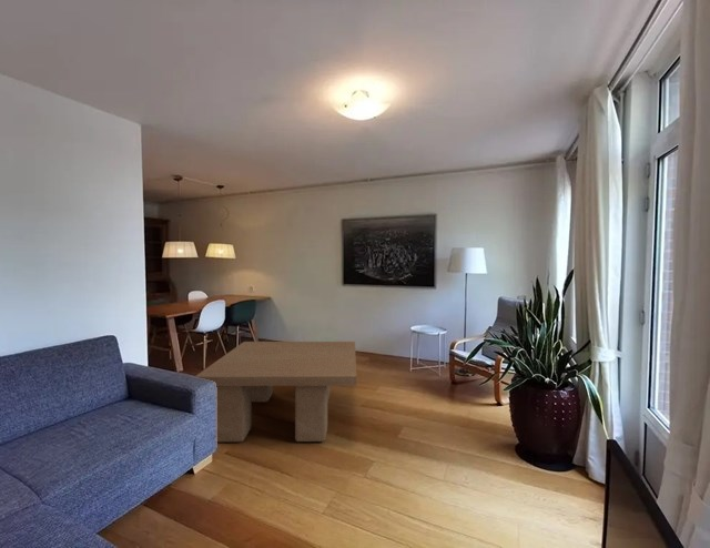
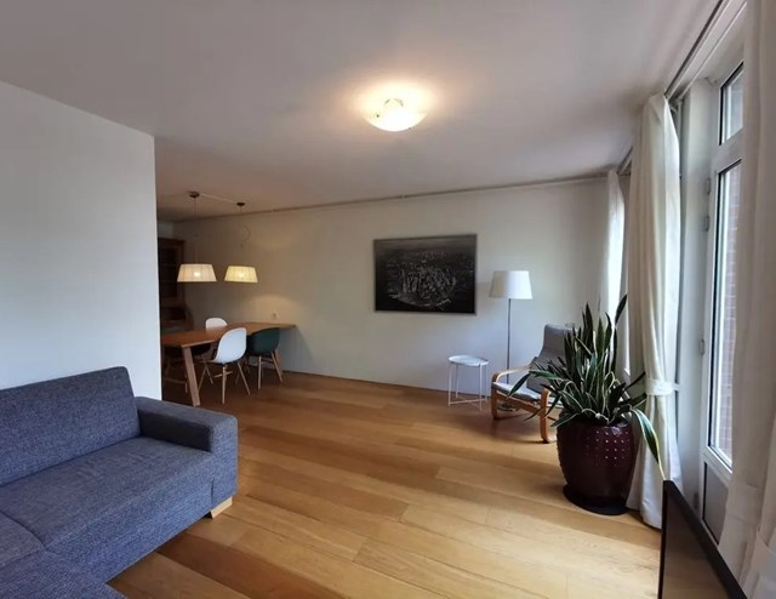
- coffee table [194,341,357,443]
